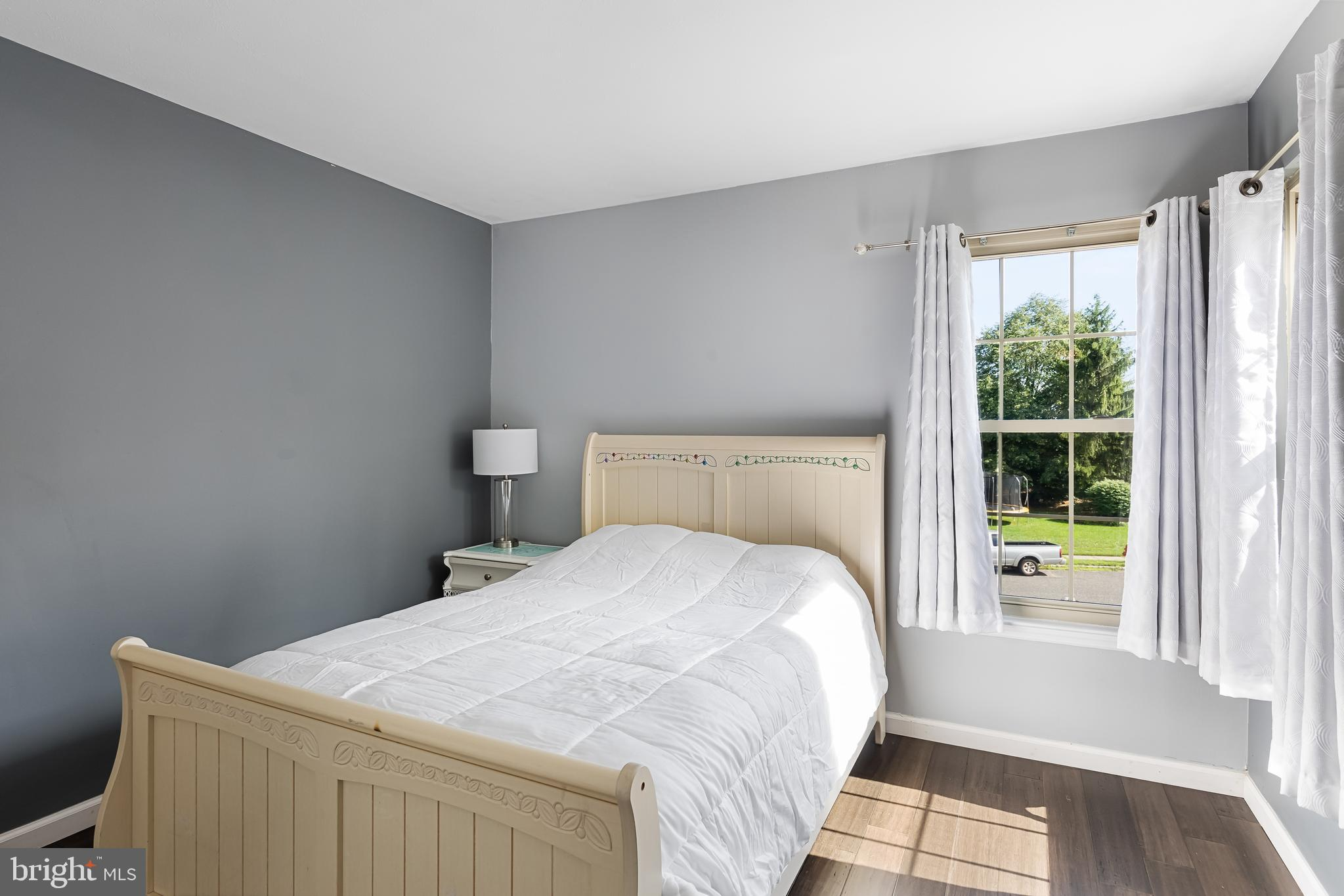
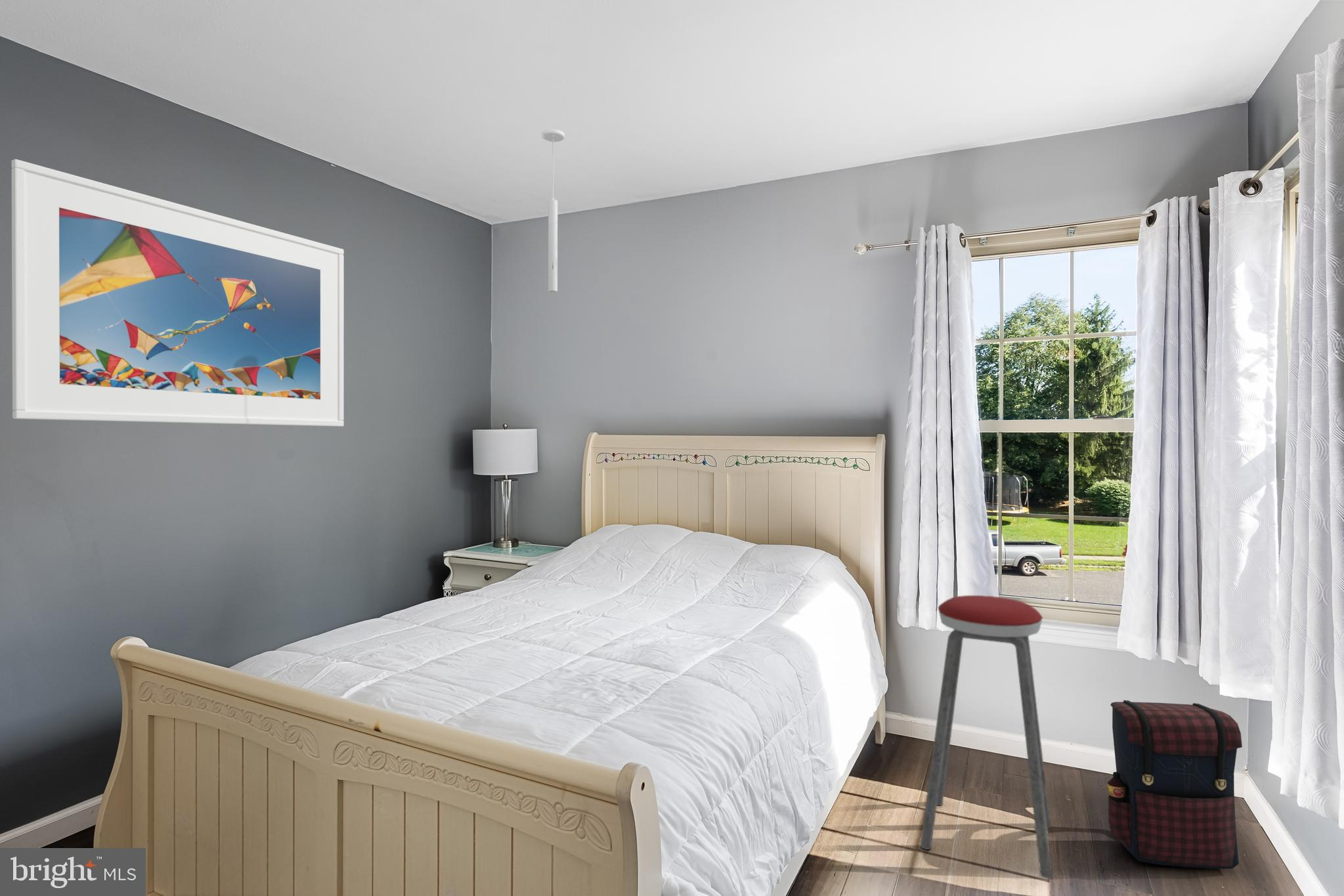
+ music stool [920,595,1053,880]
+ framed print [11,159,345,427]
+ ceiling light [541,129,565,293]
+ satchel [1106,700,1243,870]
